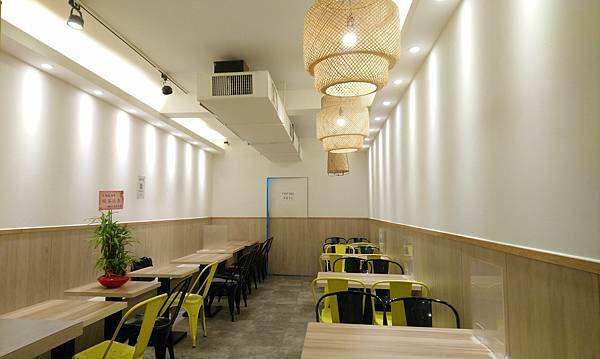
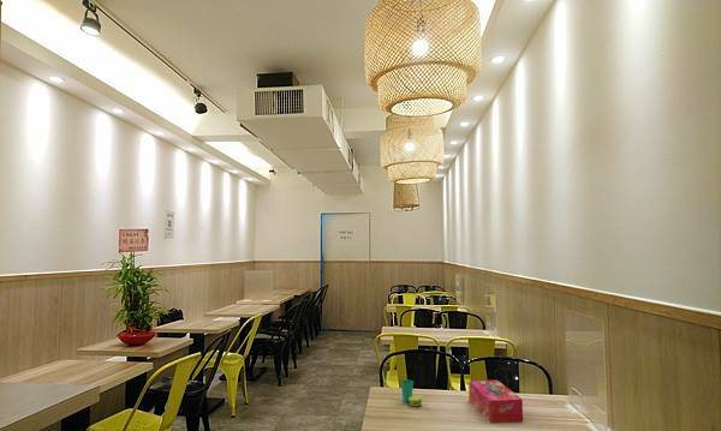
+ cup [399,378,424,407]
+ tissue box [467,379,524,425]
